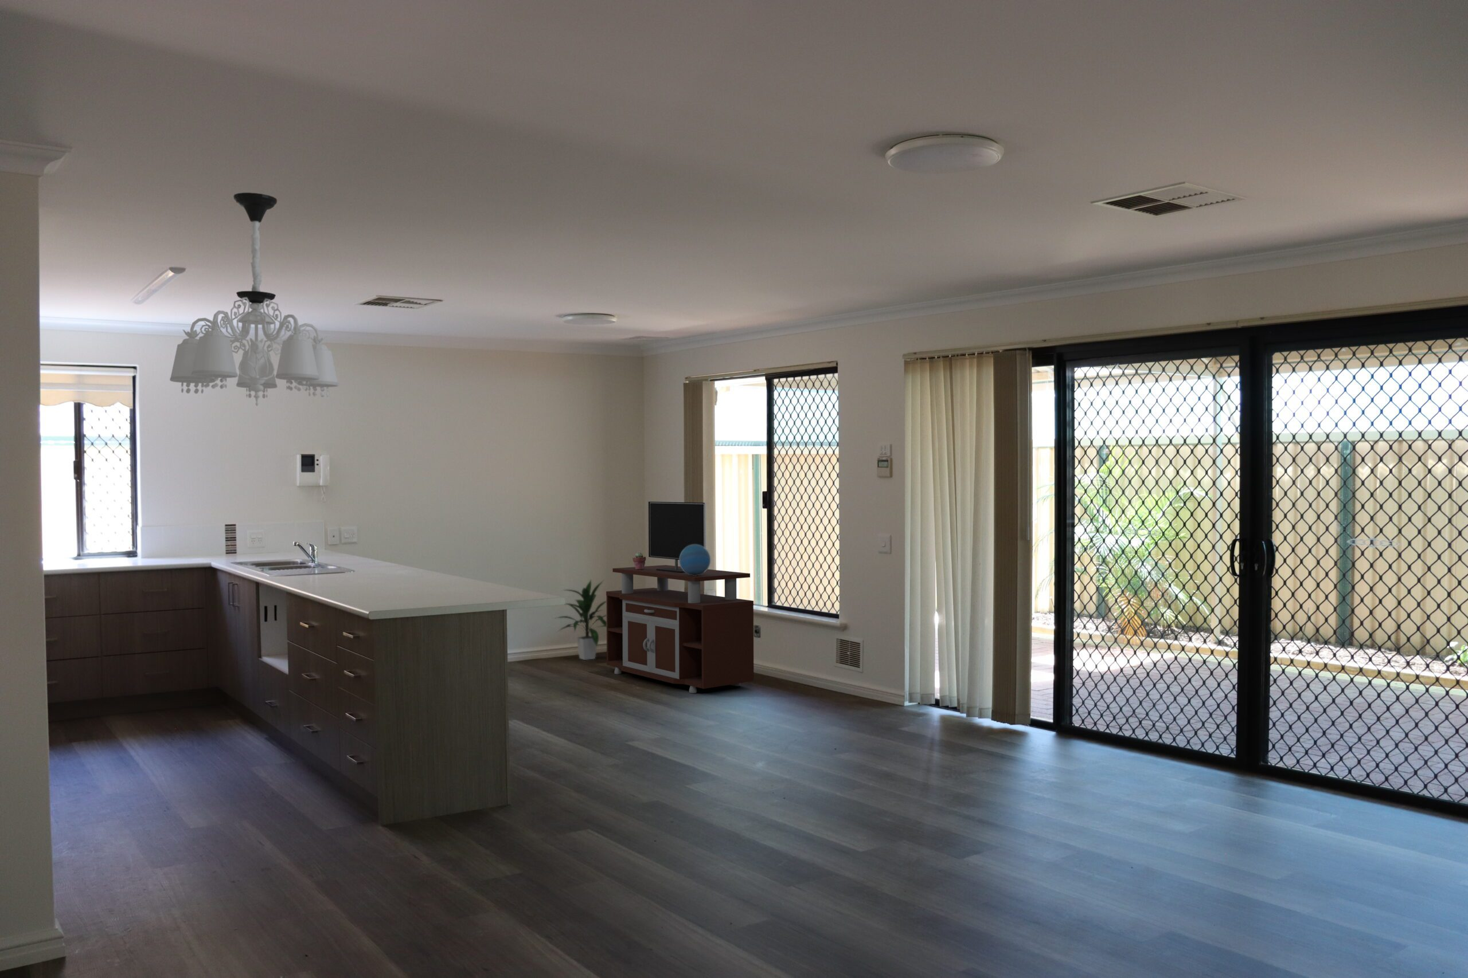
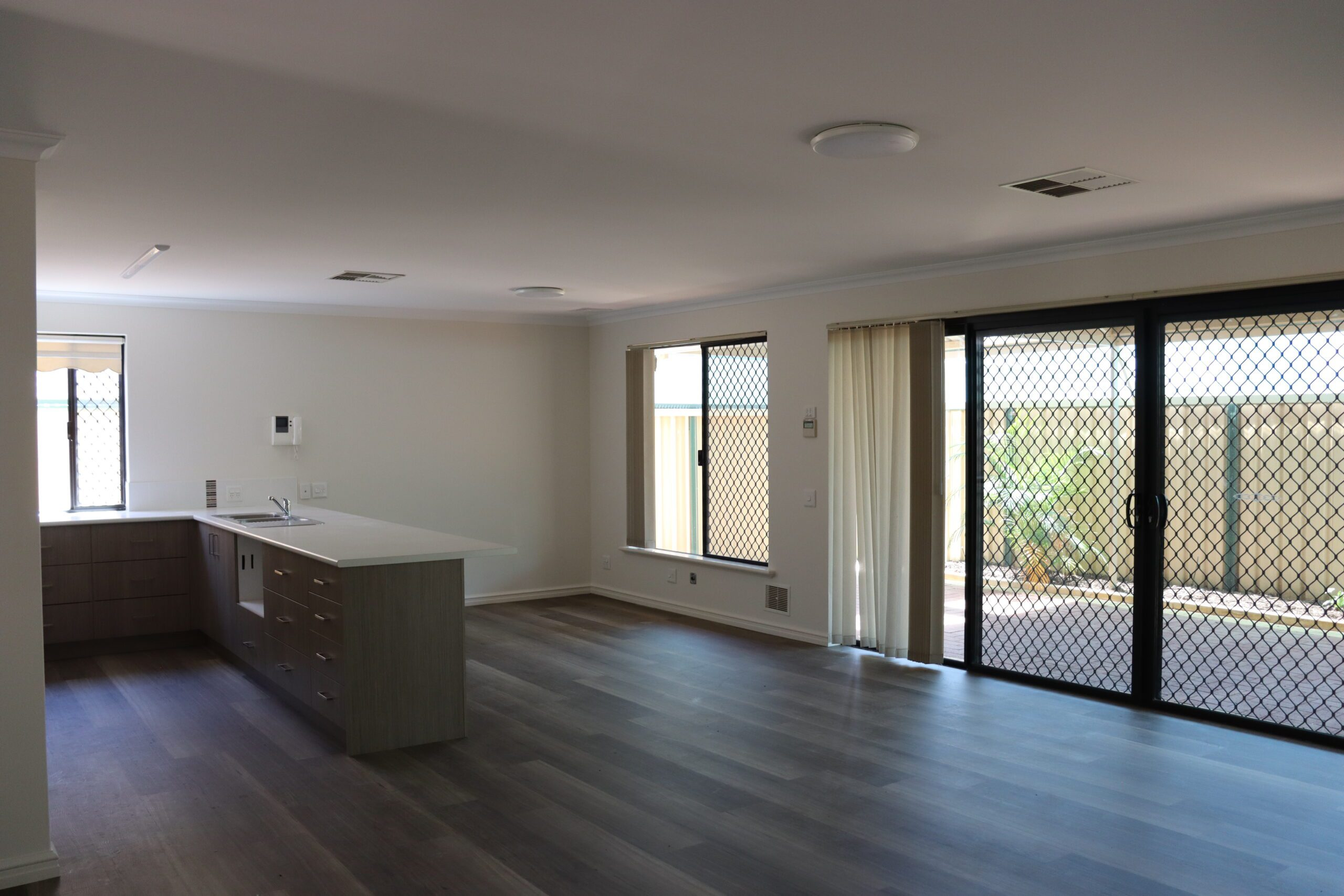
- tv stand [605,501,754,694]
- indoor plant [554,579,606,660]
- chandelier [169,192,340,407]
- potted succulent [632,551,647,570]
- decorative orb [679,545,711,576]
